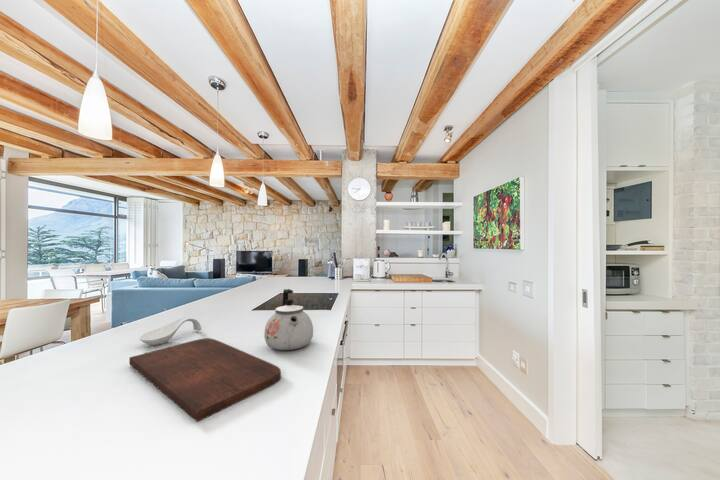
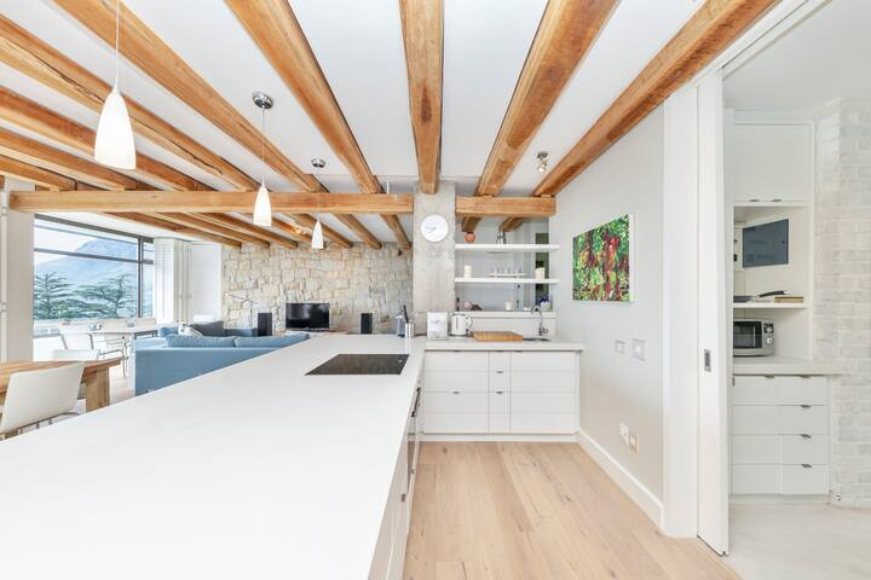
- kettle [263,288,314,351]
- cutting board [128,337,282,423]
- spoon rest [139,317,202,346]
